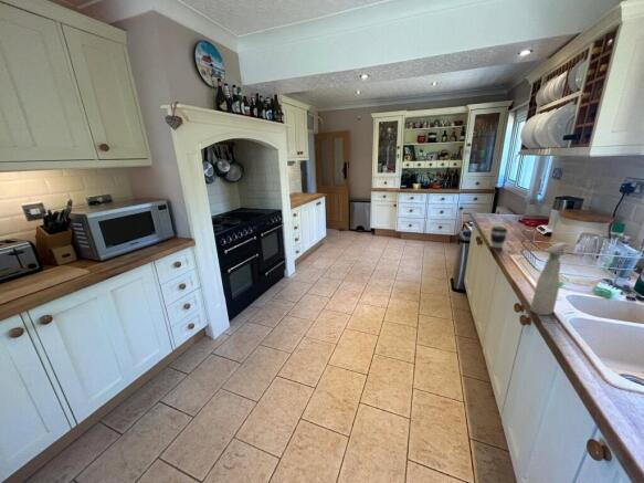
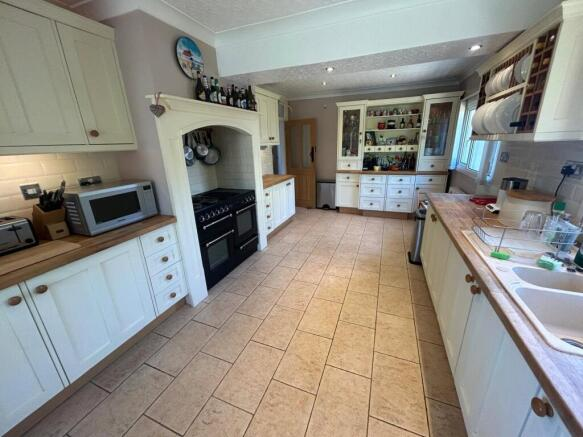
- spray bottle [529,241,568,316]
- coffee cup [489,225,509,249]
